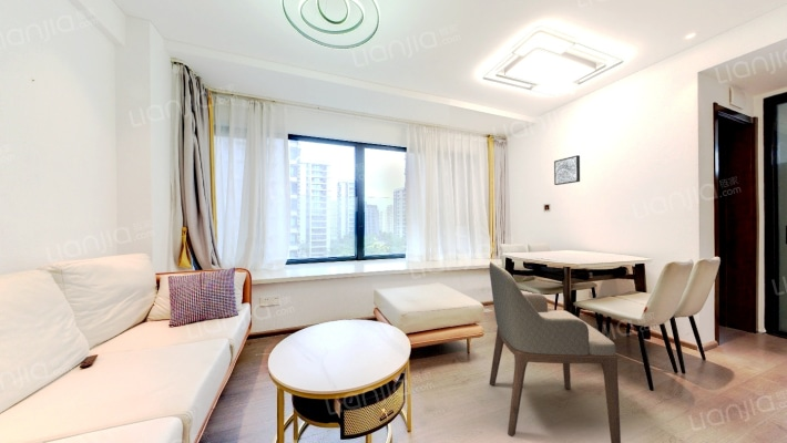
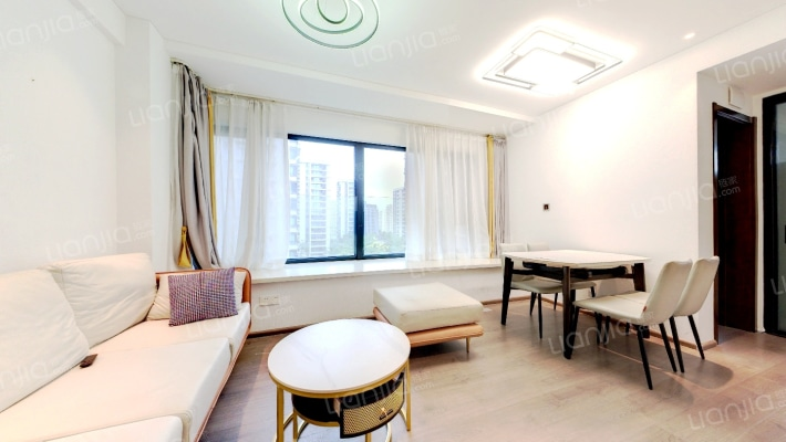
- armchair [488,260,622,443]
- wall art [553,154,581,186]
